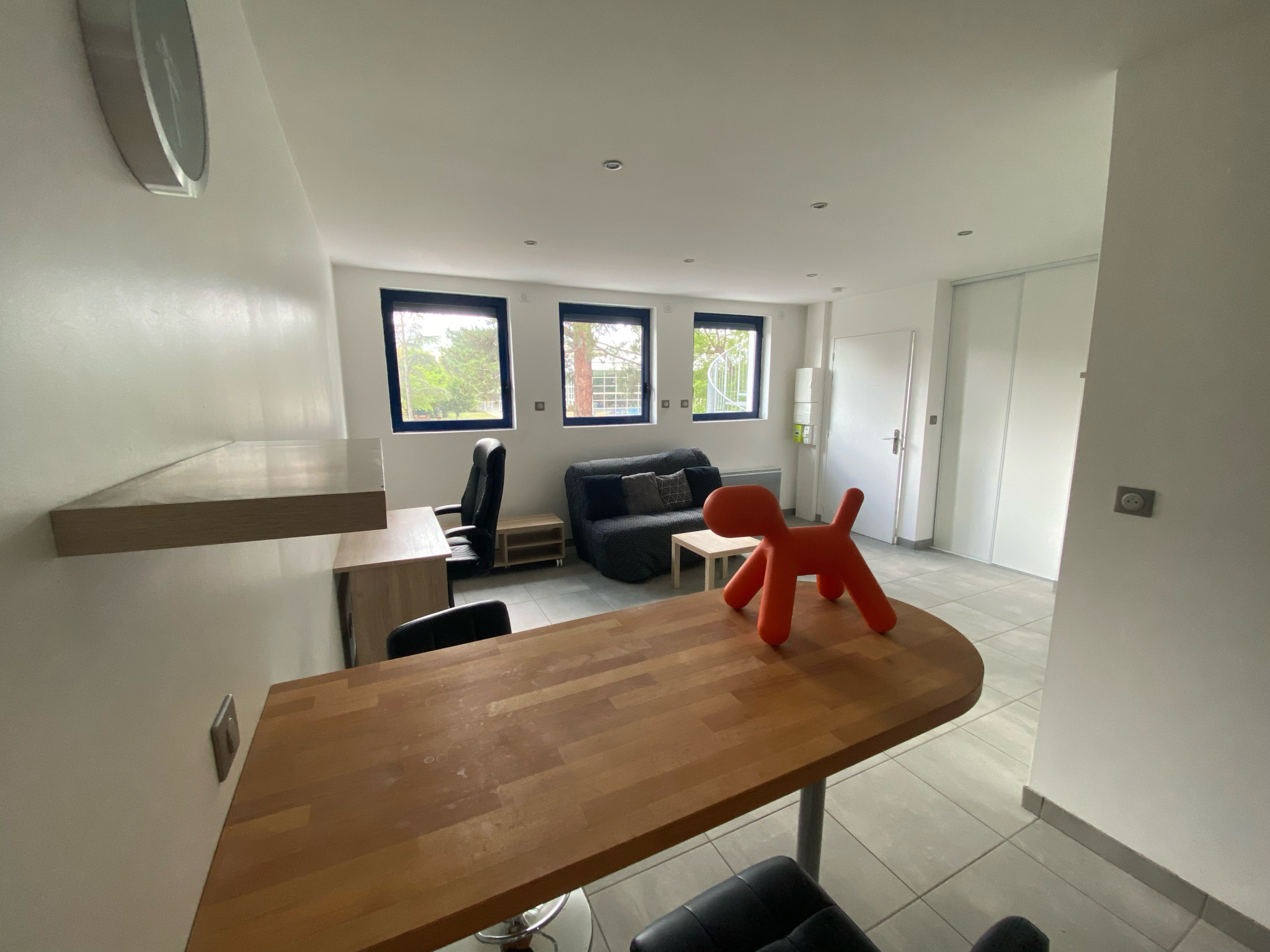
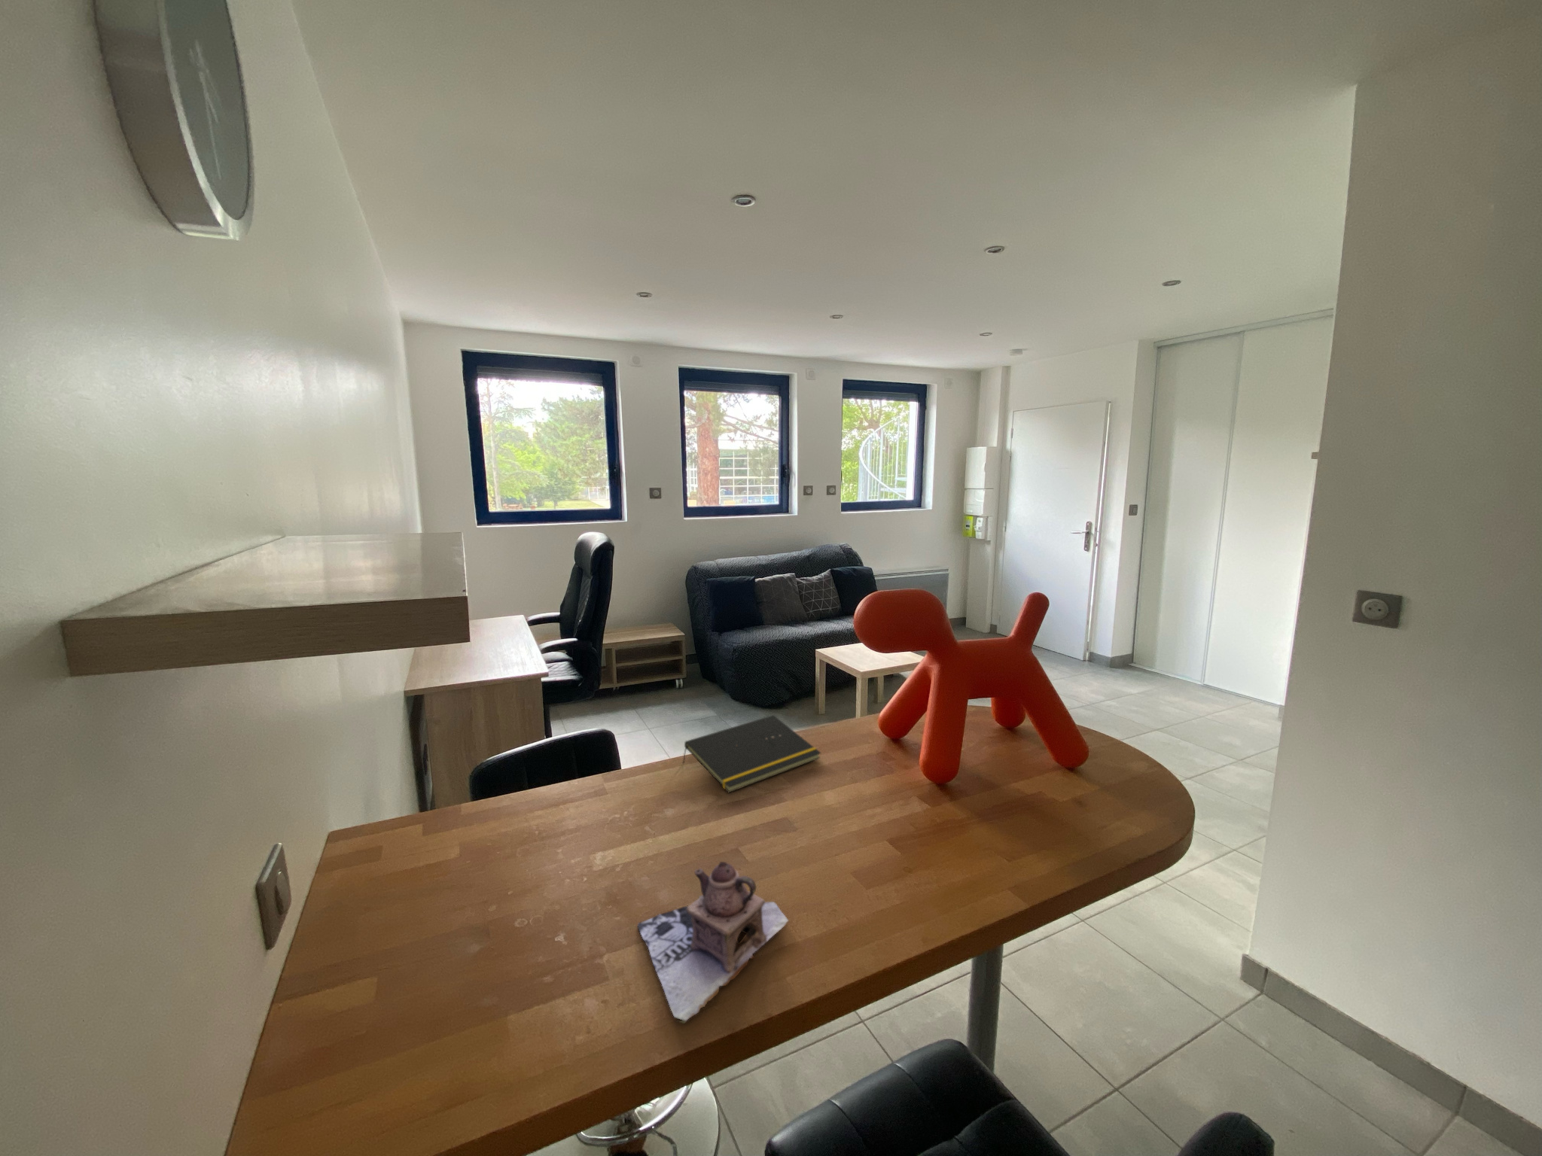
+ notepad [682,714,822,793]
+ teapot [636,861,790,1025]
